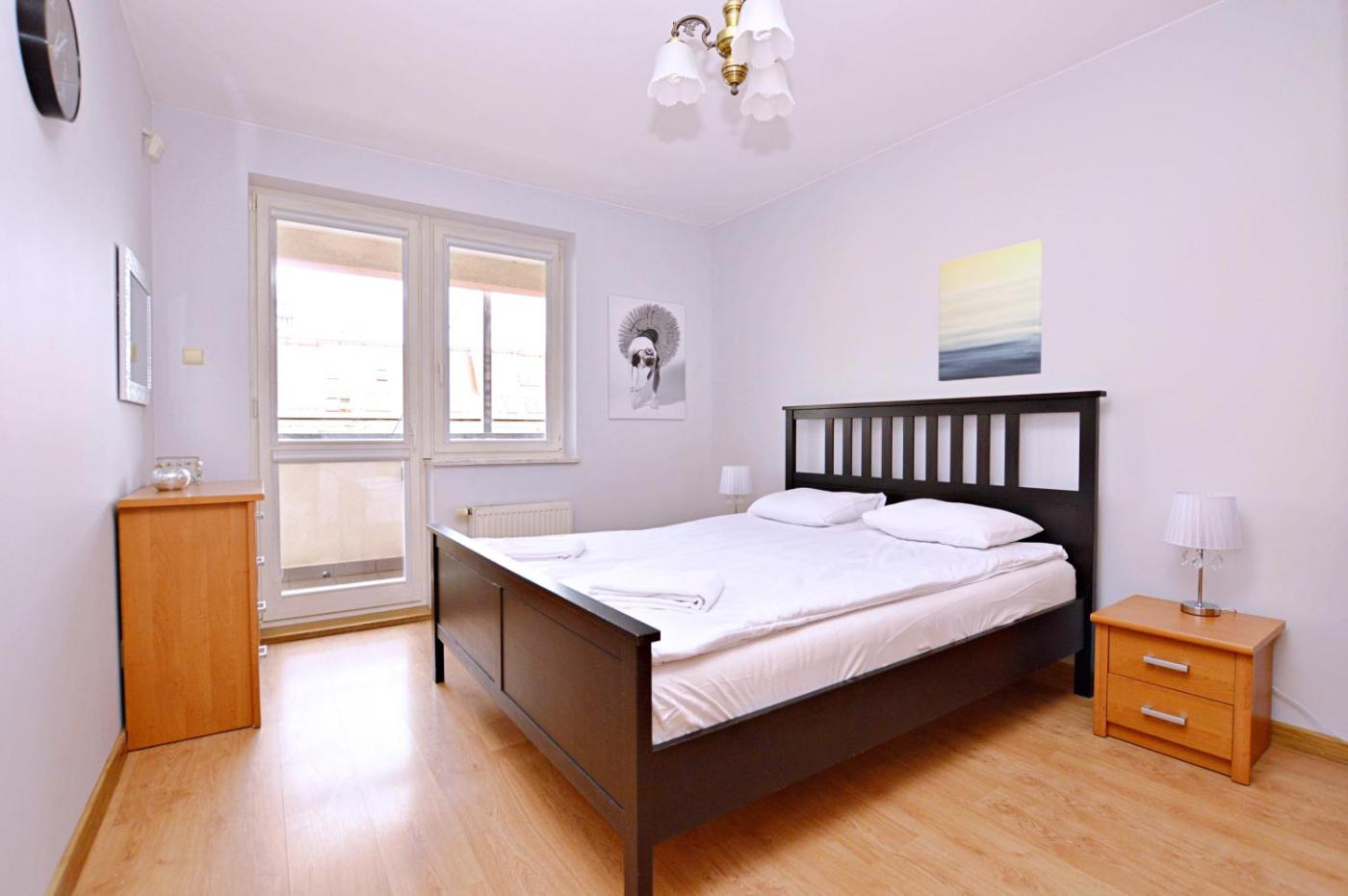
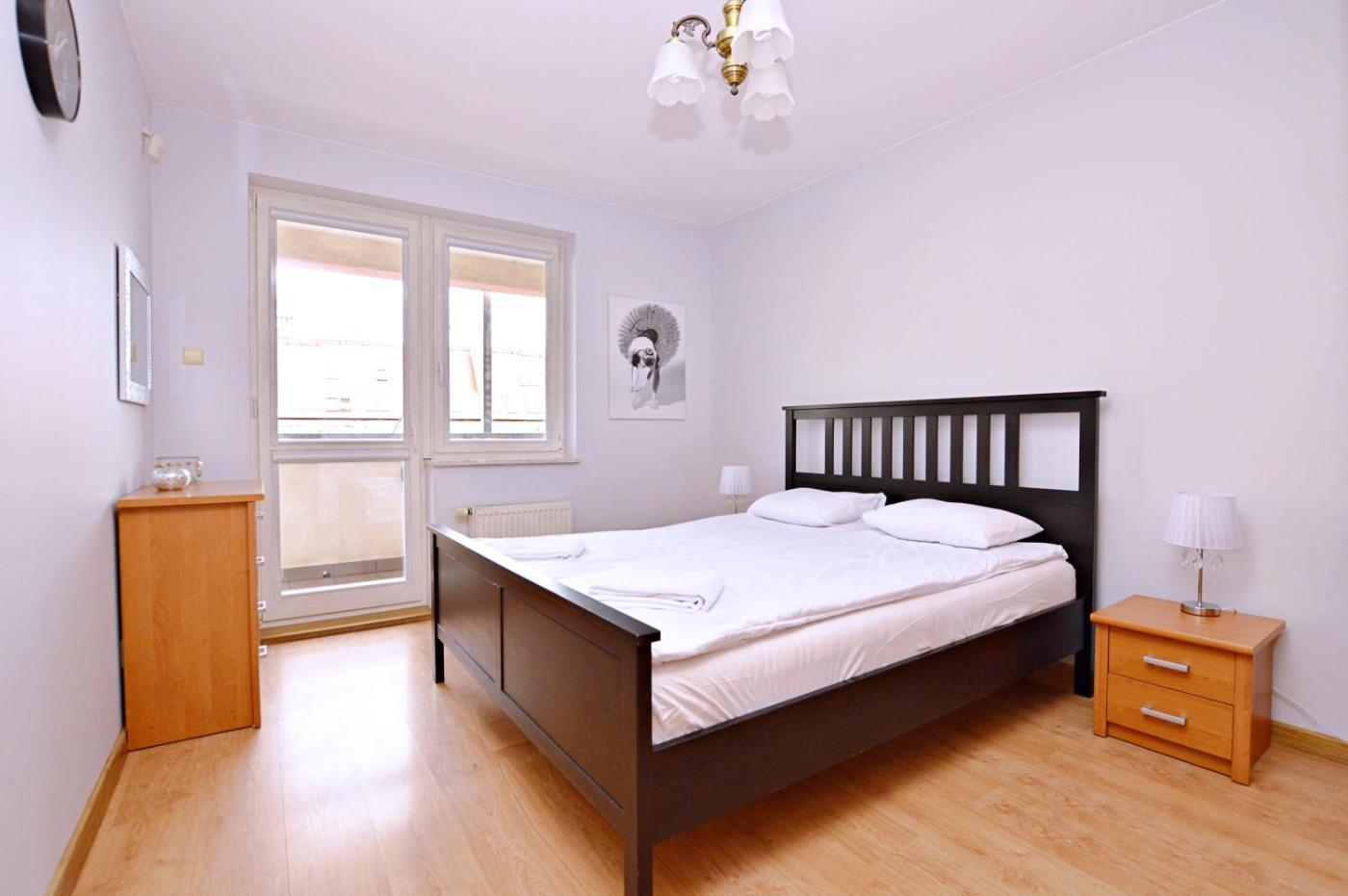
- wall art [938,238,1044,382]
